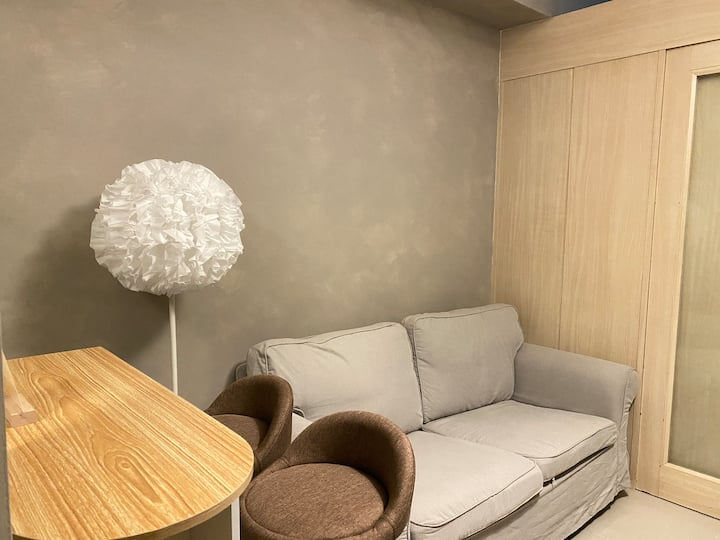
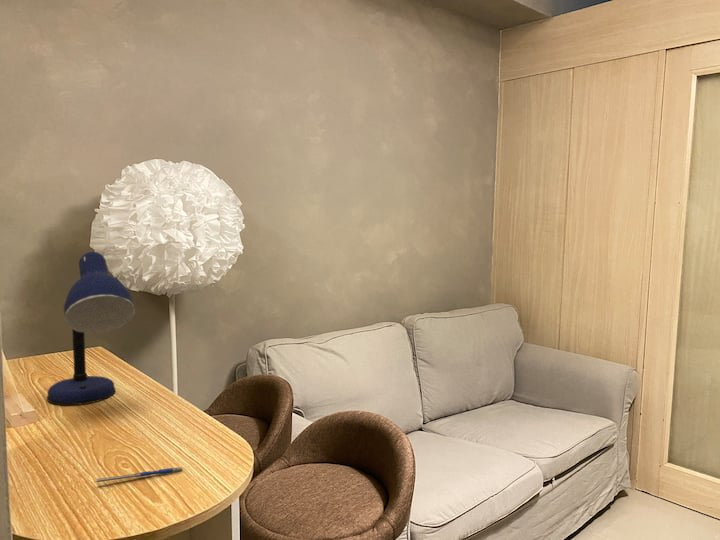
+ desk lamp [46,250,136,406]
+ pen [94,466,183,484]
